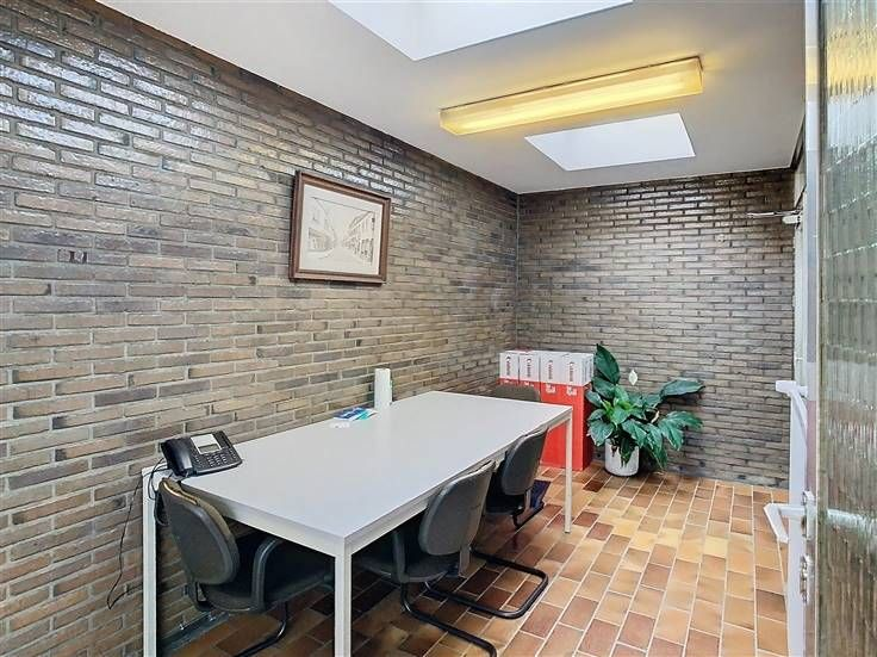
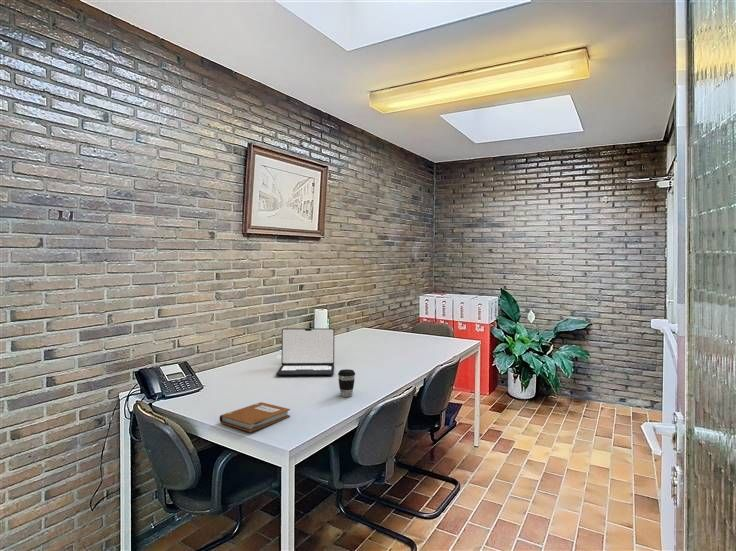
+ notebook [219,401,291,433]
+ coffee cup [337,368,356,398]
+ laptop [275,328,335,376]
